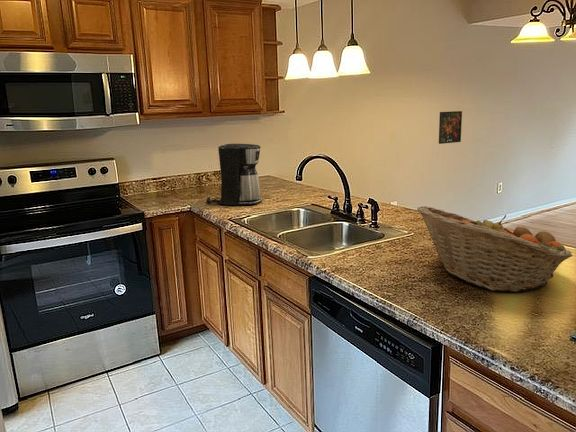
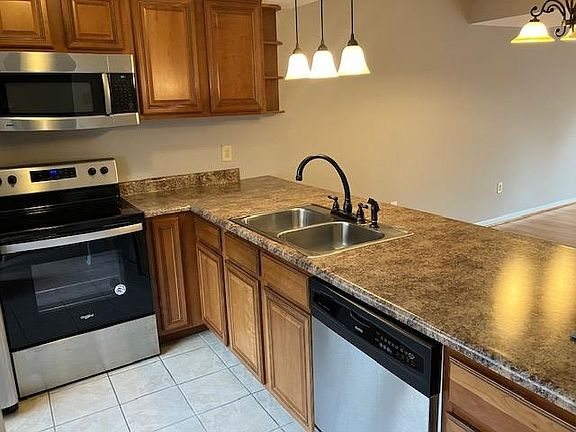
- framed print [438,110,463,145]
- coffee maker [205,143,263,206]
- fruit basket [416,205,574,293]
